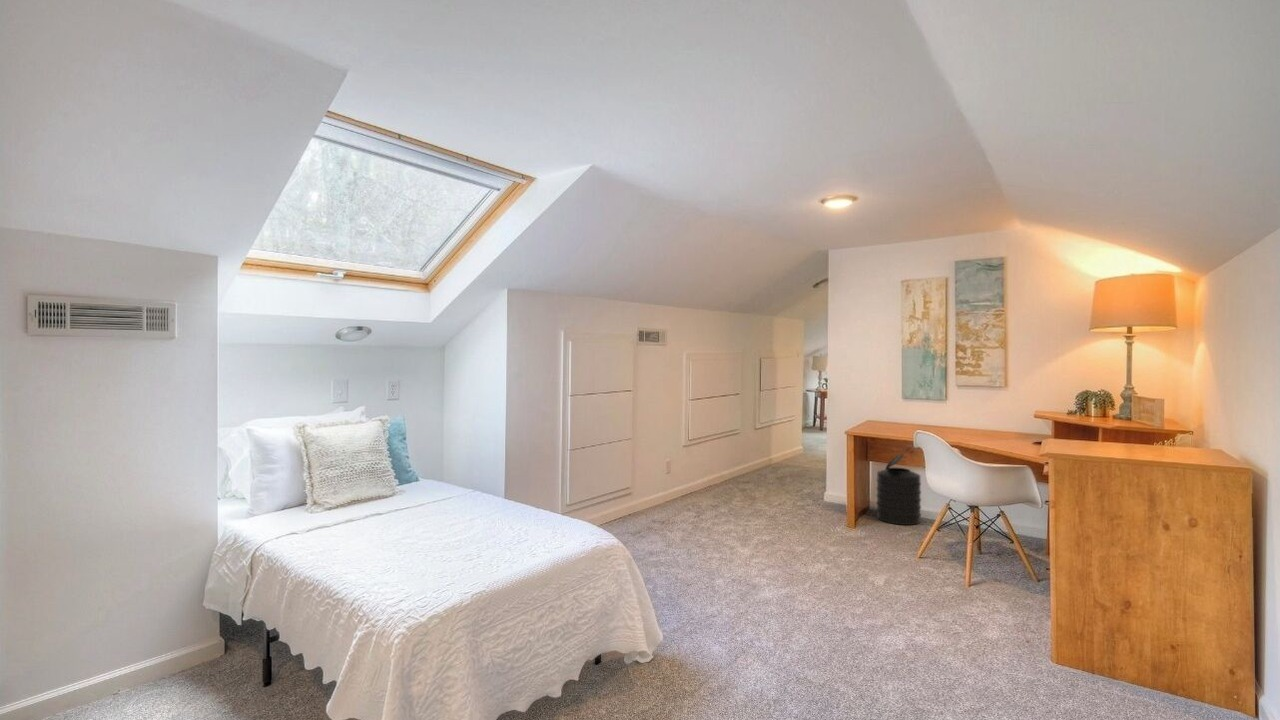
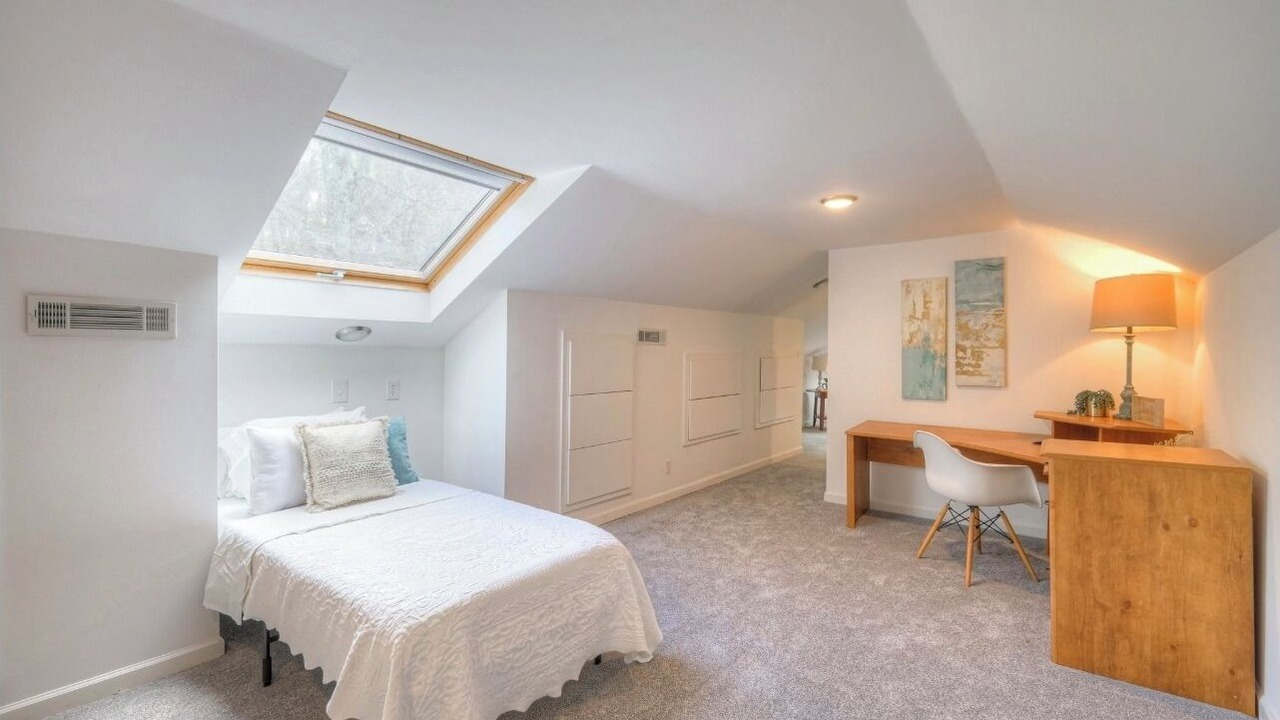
- trash can [875,453,922,526]
